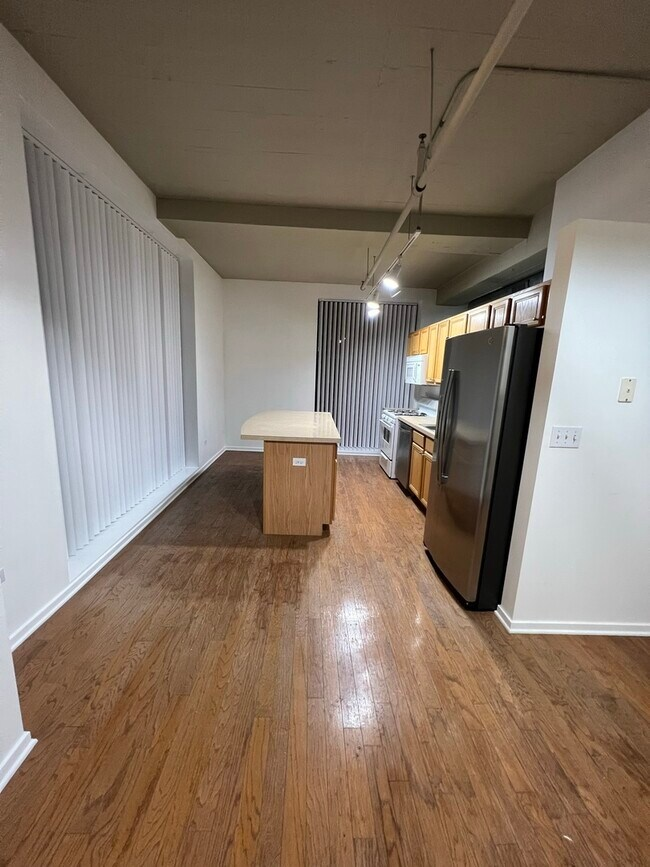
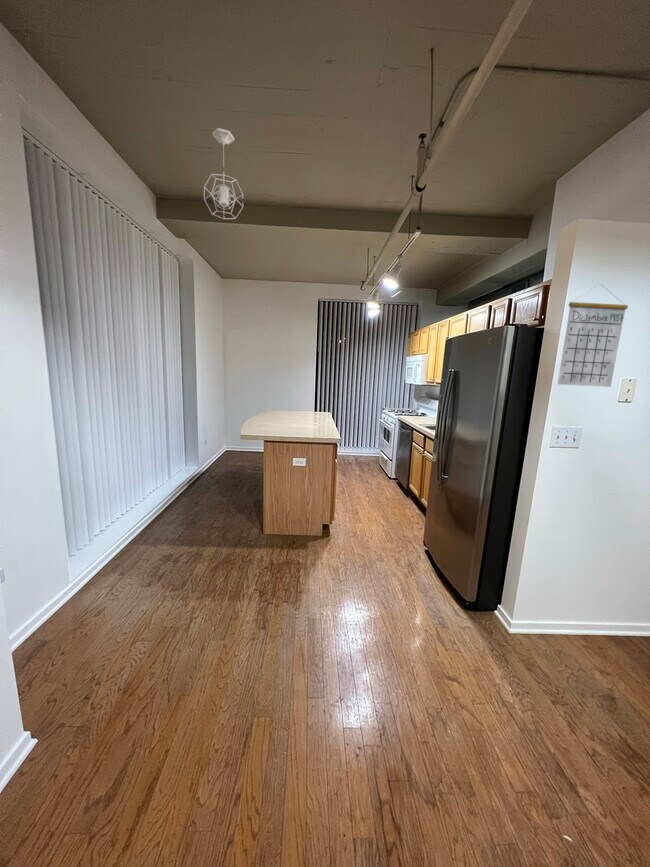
+ calendar [557,285,629,388]
+ pendant light [203,127,244,220]
